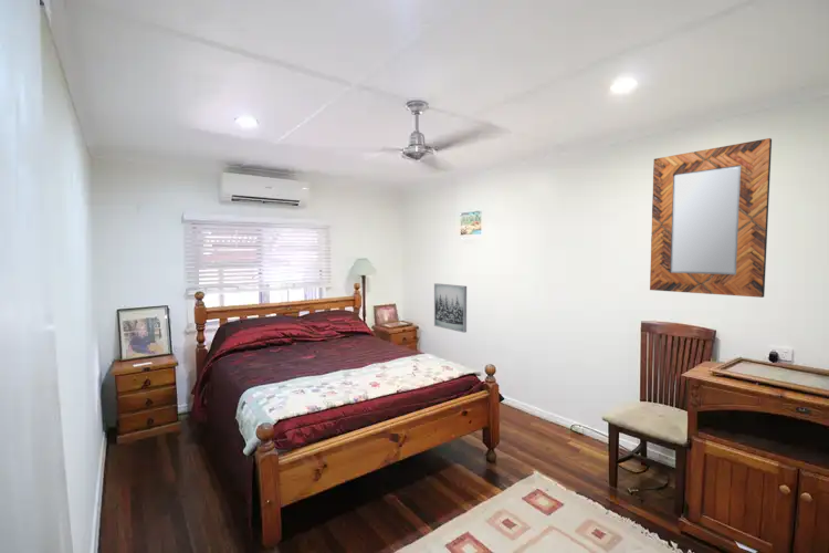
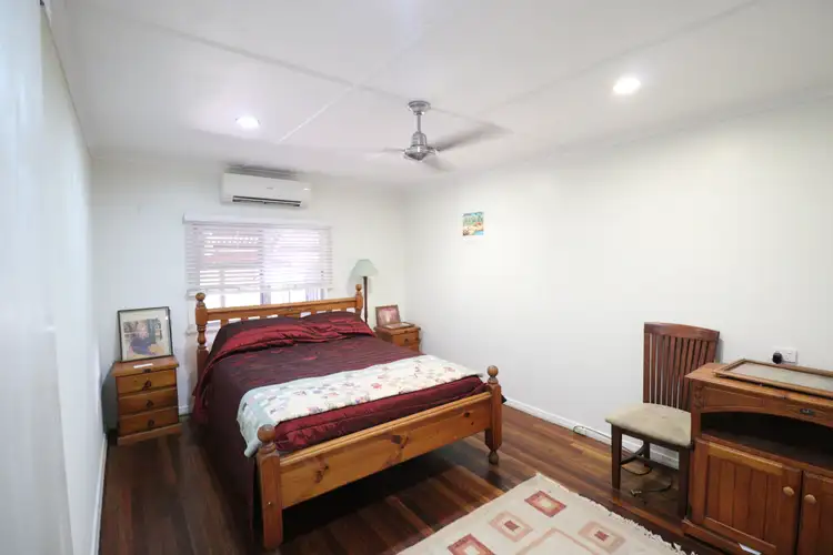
- home mirror [649,137,773,299]
- wall art [433,282,468,334]
